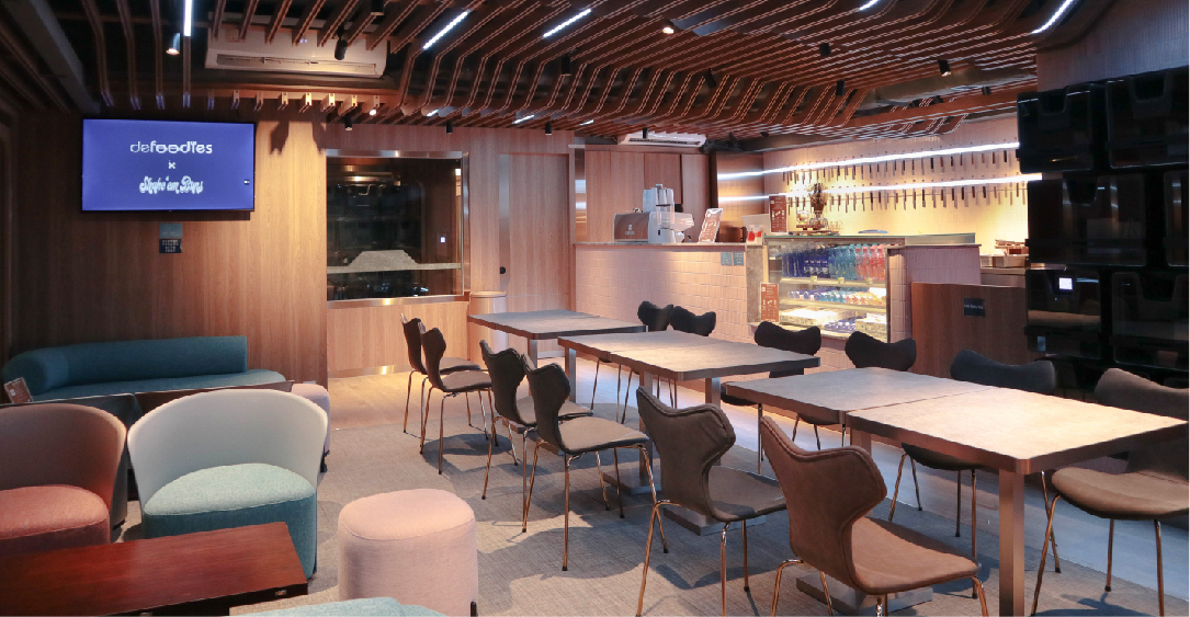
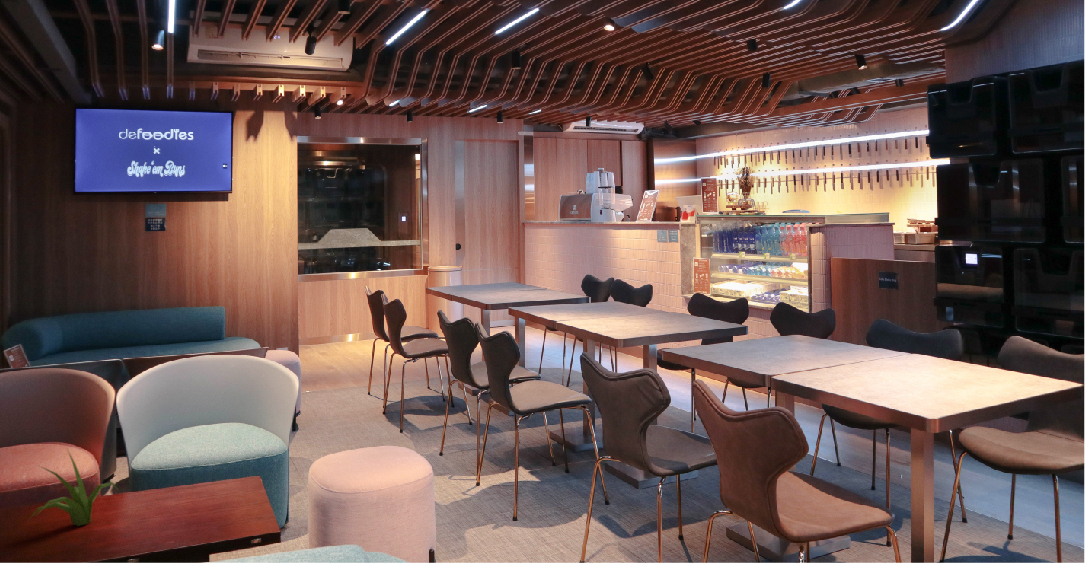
+ plant [28,446,121,527]
